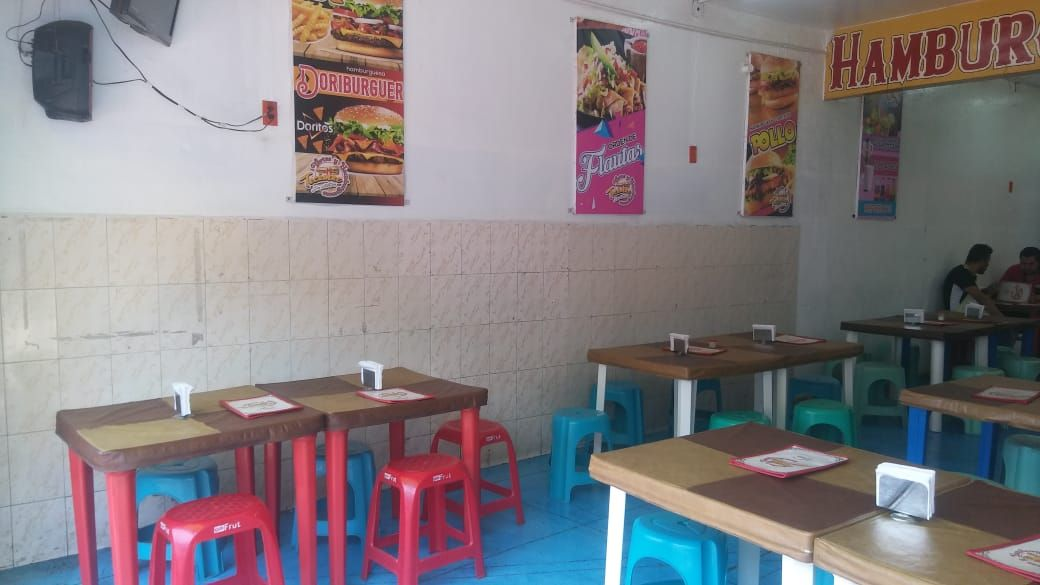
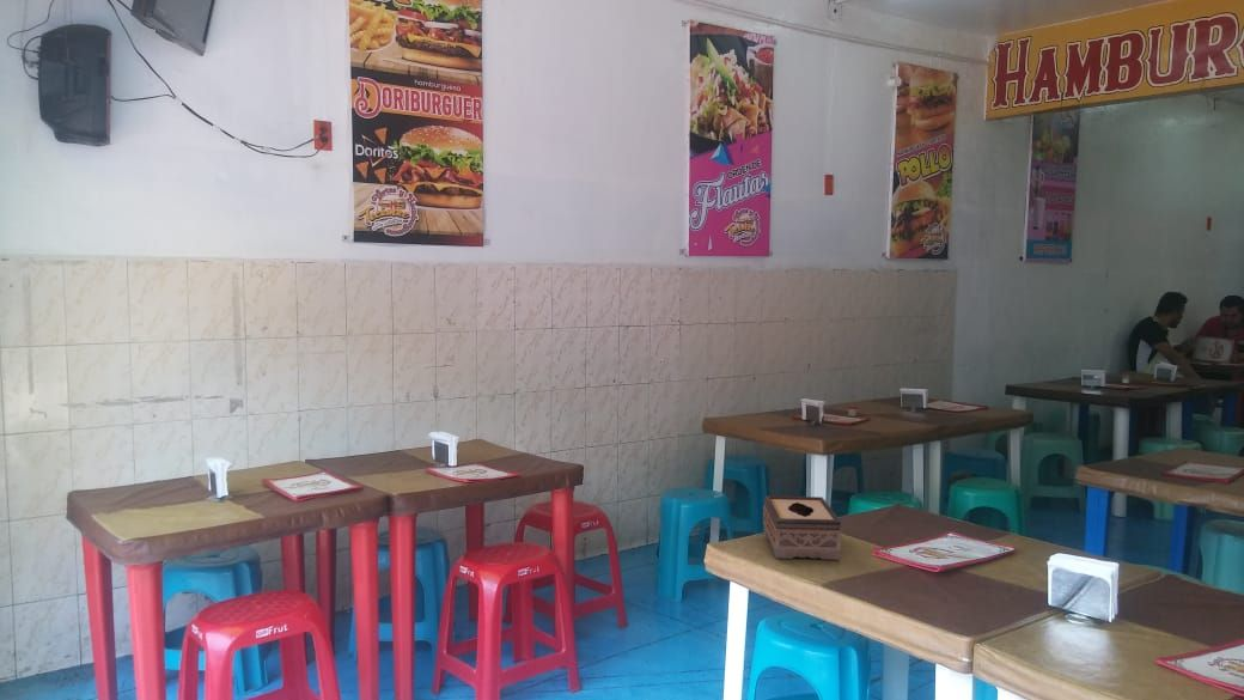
+ tissue box [762,494,842,561]
